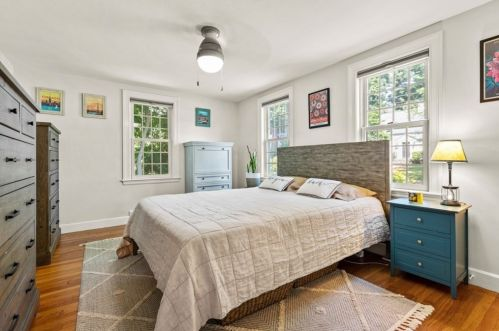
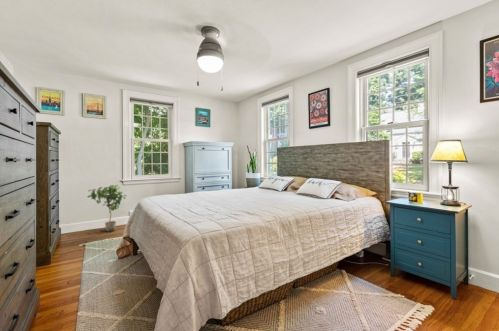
+ potted plant [86,184,127,233]
